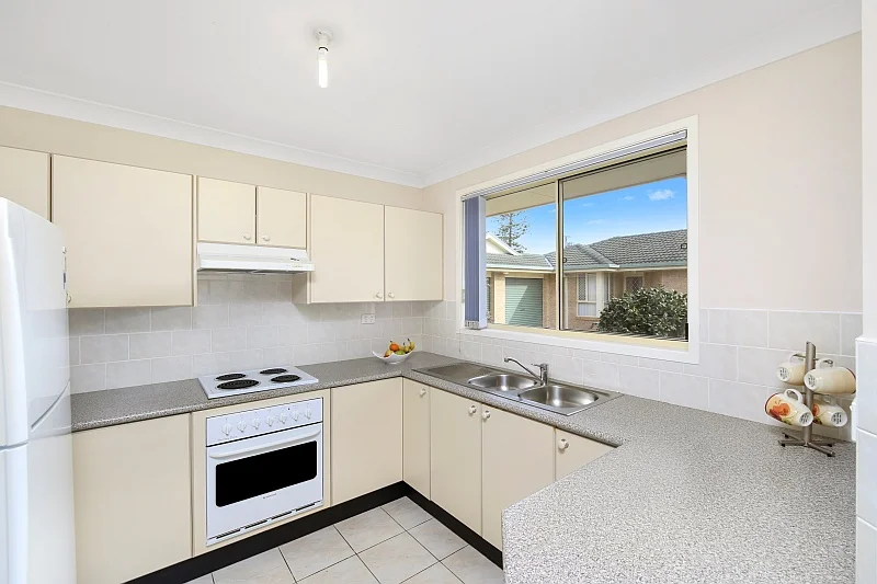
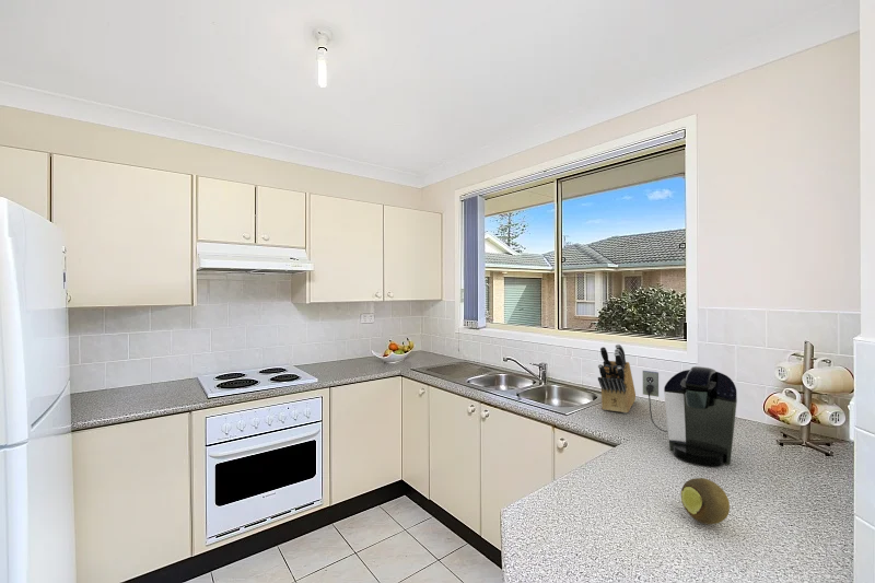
+ knife block [597,343,637,415]
+ fruit [680,477,731,525]
+ coffee maker [642,365,738,467]
